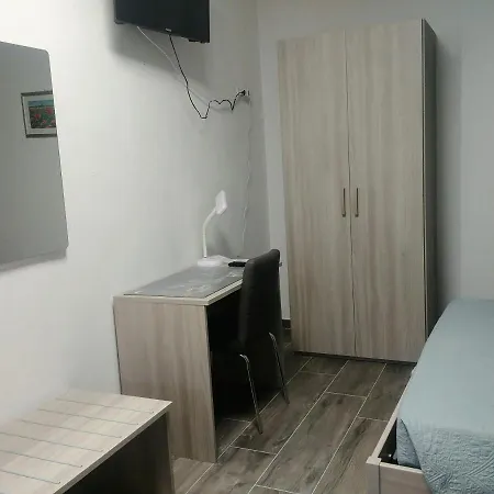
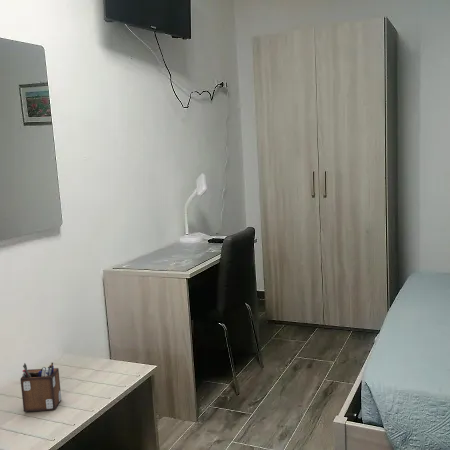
+ desk organizer [19,362,62,413]
